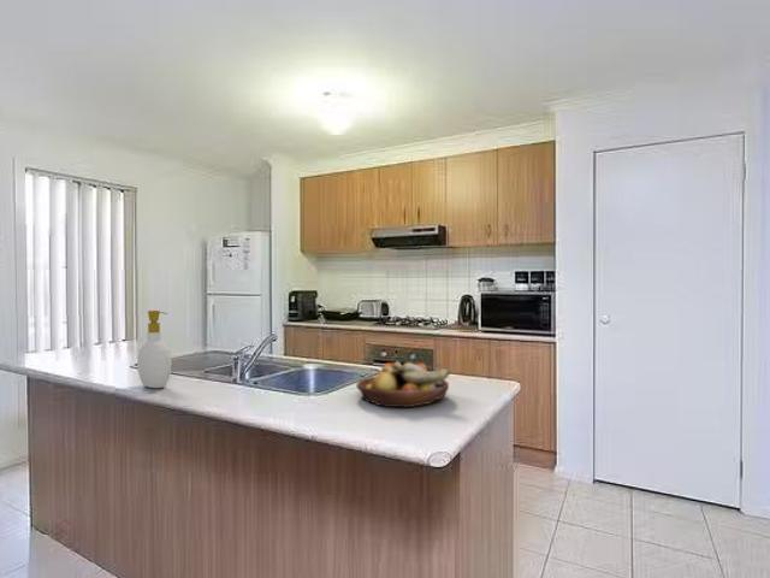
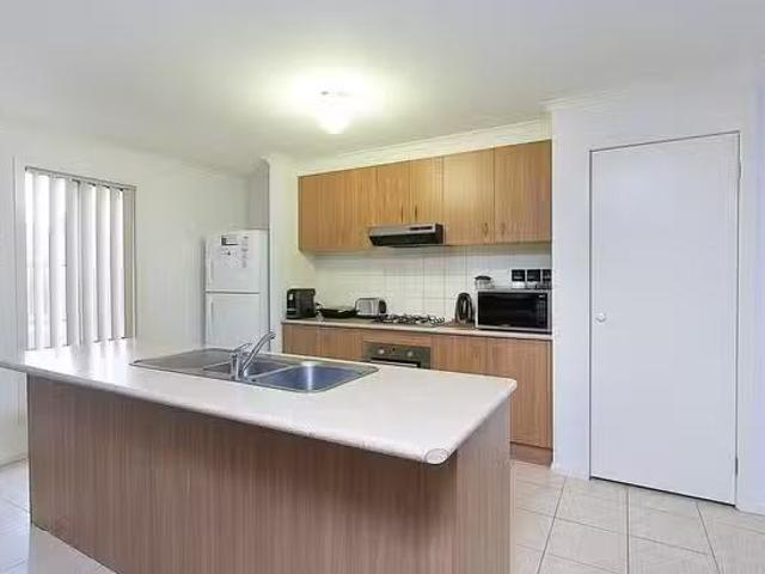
- fruit bowl [355,360,451,408]
- soap bottle [136,309,172,389]
